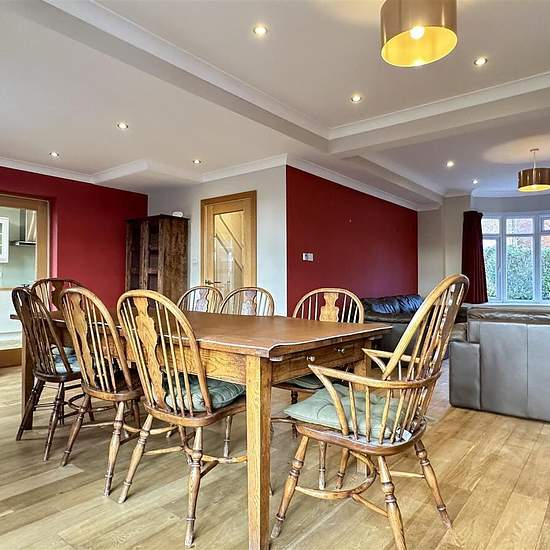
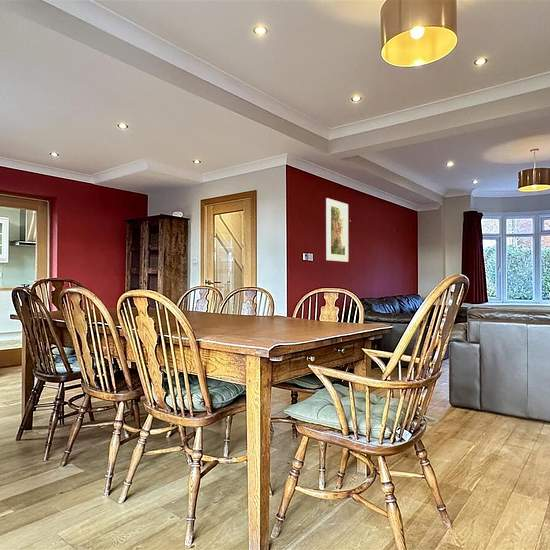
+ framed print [325,197,349,263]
